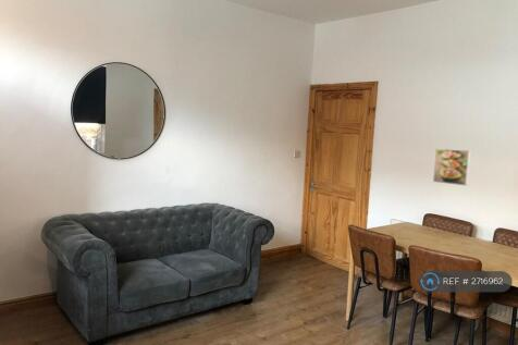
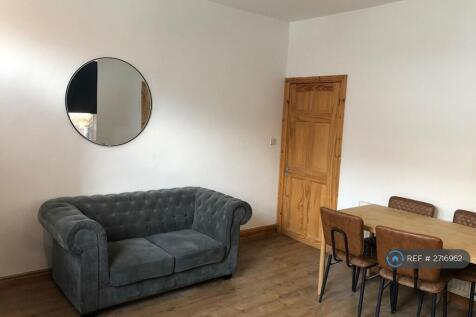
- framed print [432,148,471,187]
